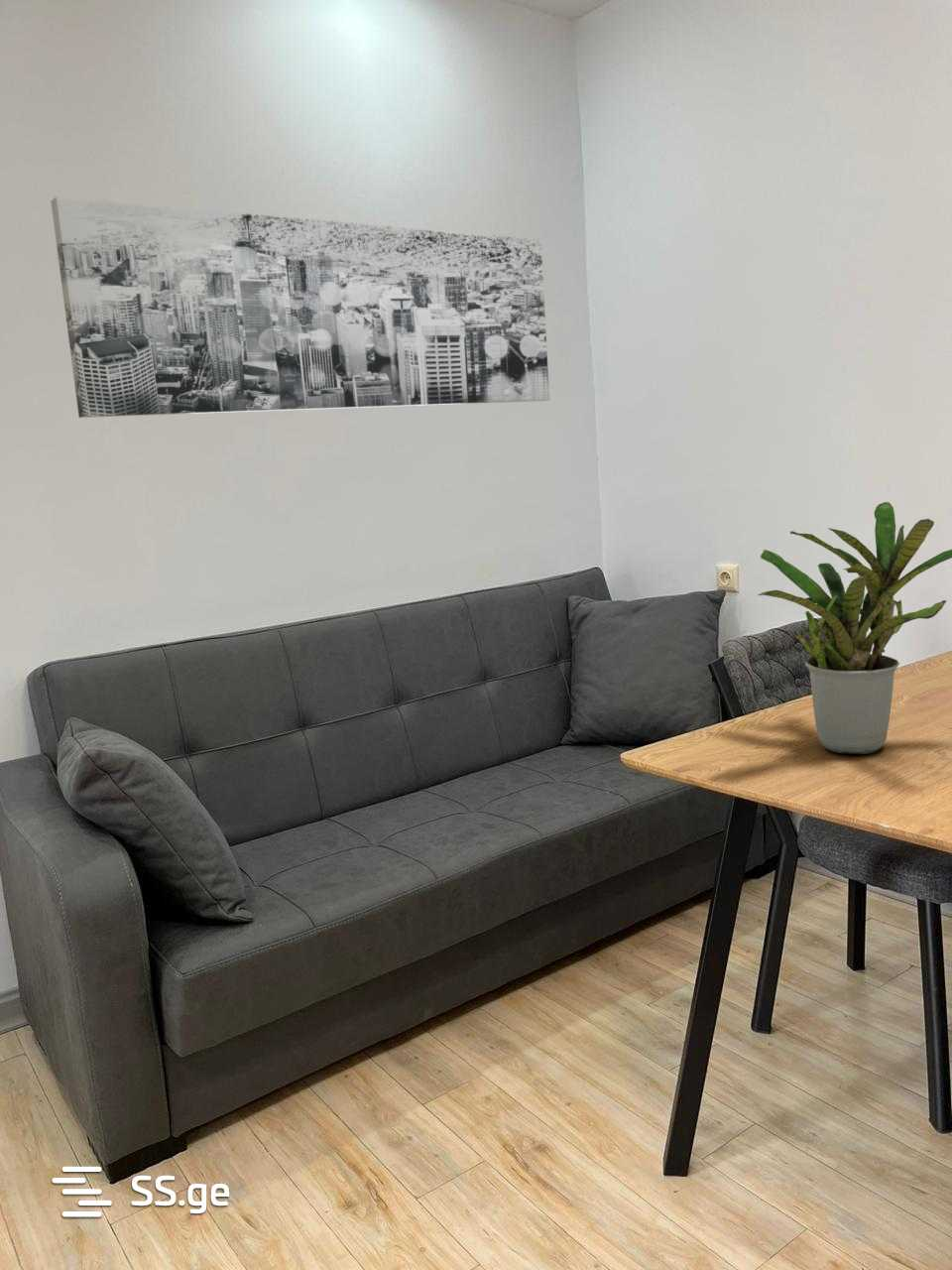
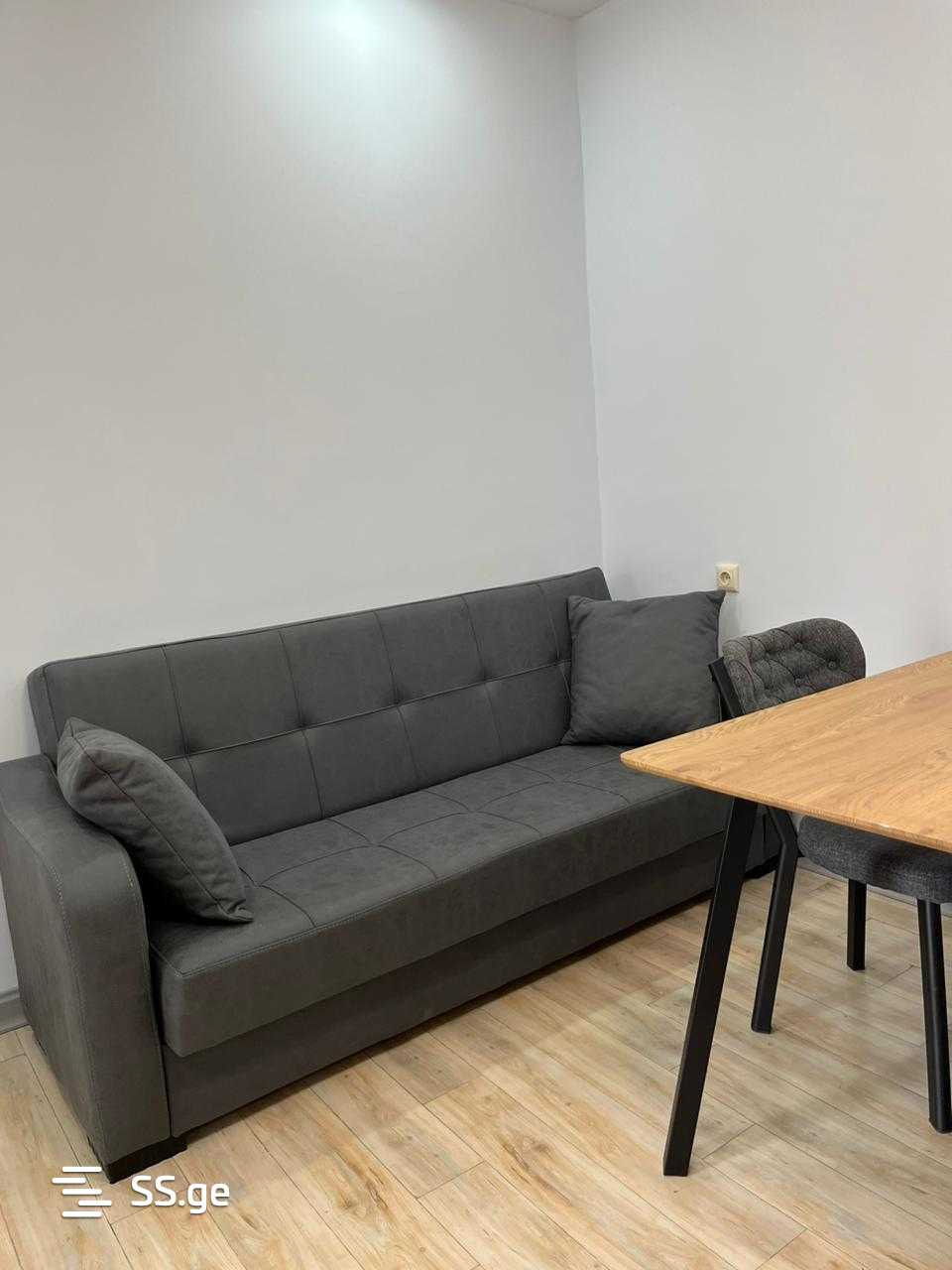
- wall art [50,196,550,419]
- potted plant [758,501,952,755]
